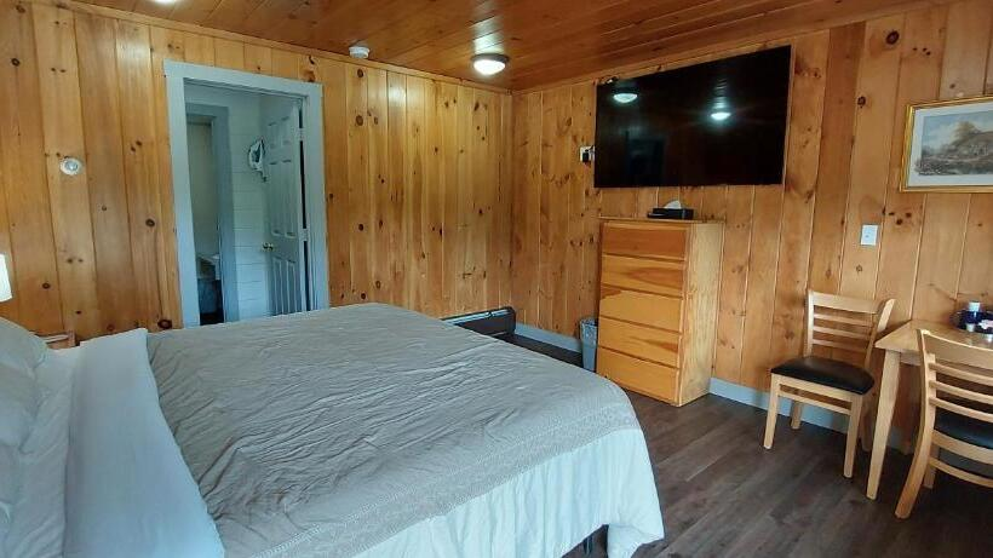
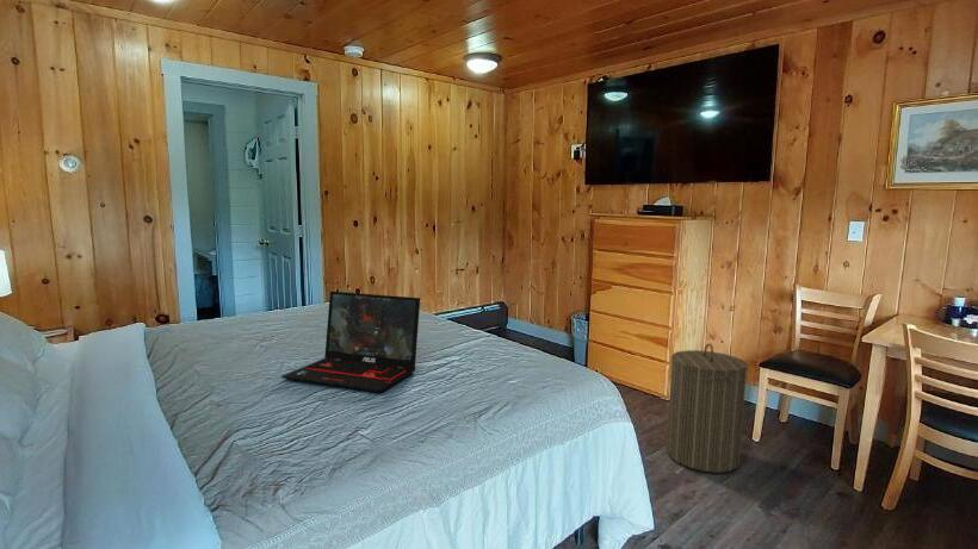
+ laptop [280,291,421,394]
+ laundry hamper [666,342,749,474]
